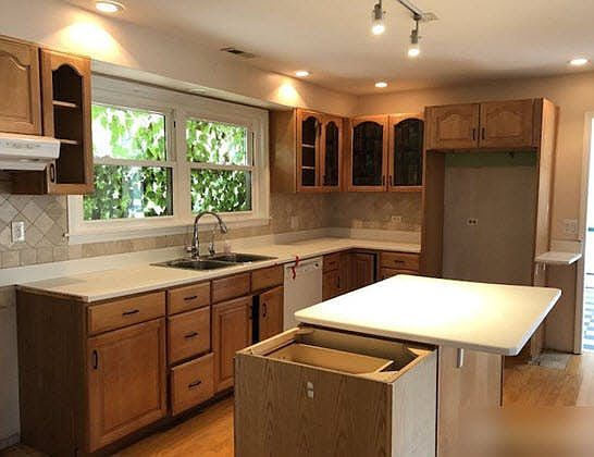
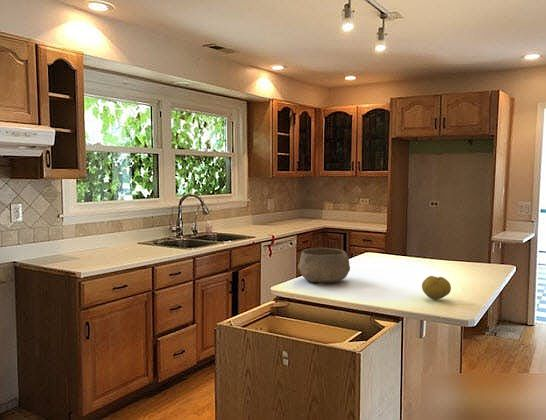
+ fruit [421,275,452,301]
+ bowl [297,247,351,284]
